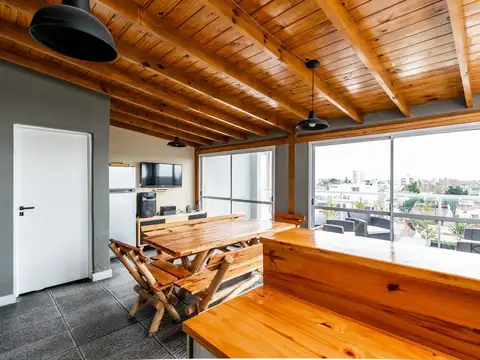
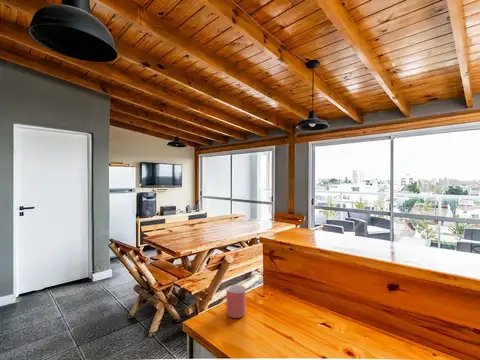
+ mug [225,284,247,319]
